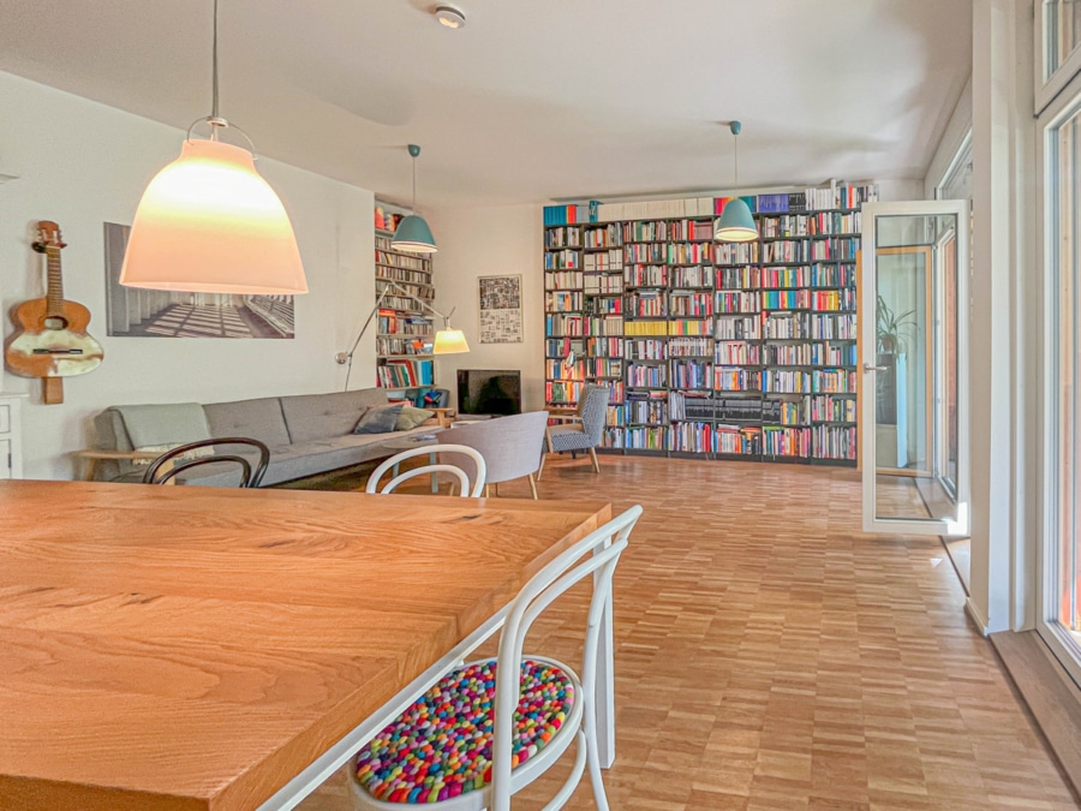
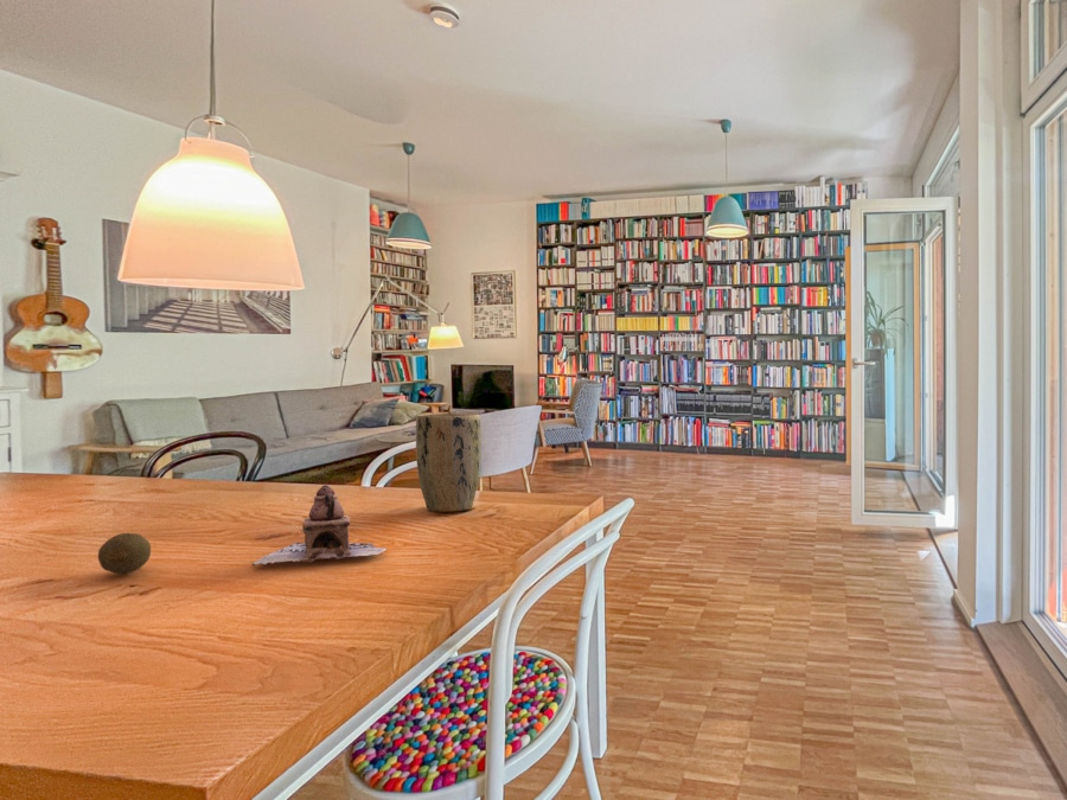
+ teapot [250,484,388,568]
+ fruit [97,532,152,575]
+ plant pot [415,412,481,513]
